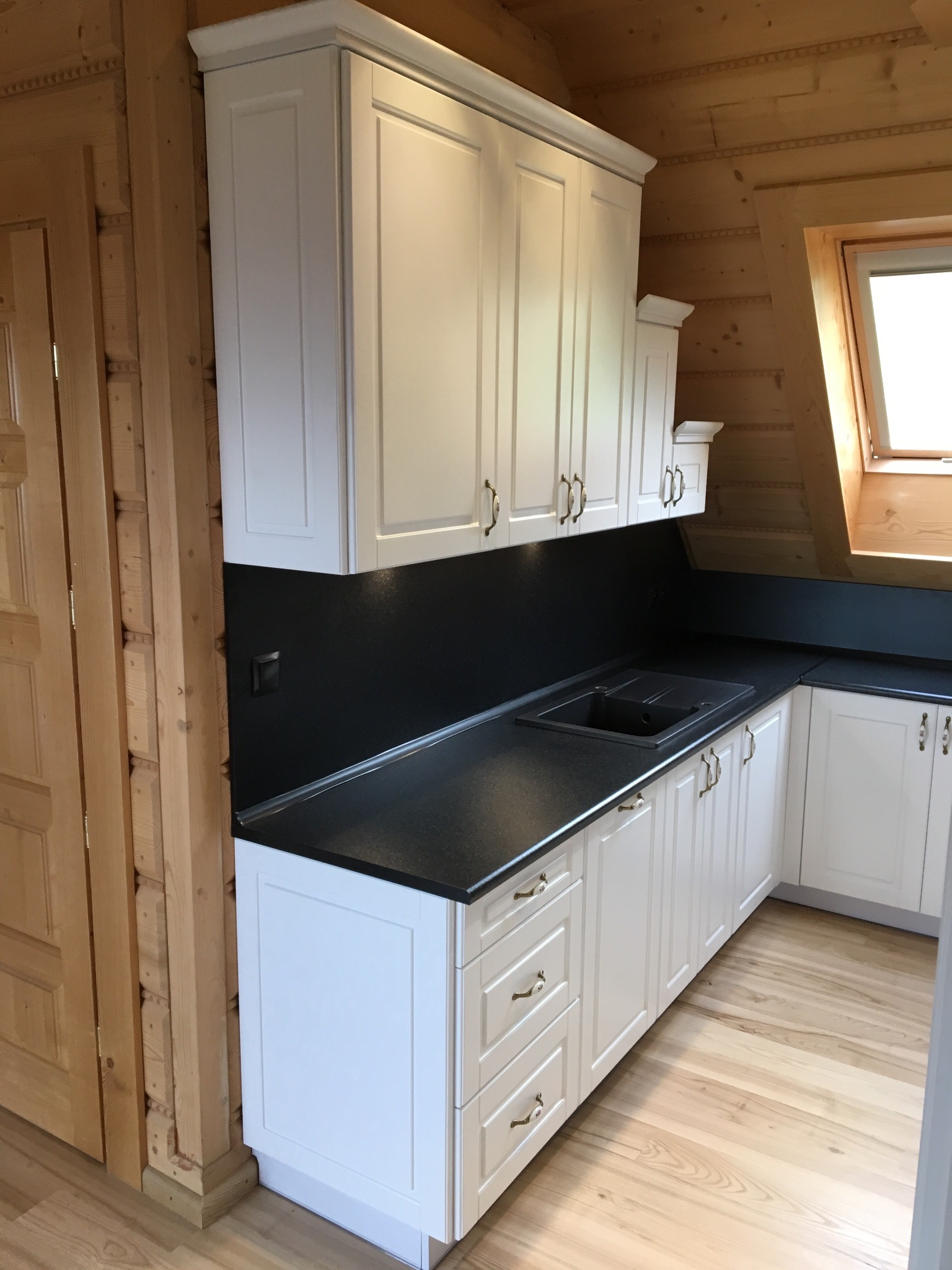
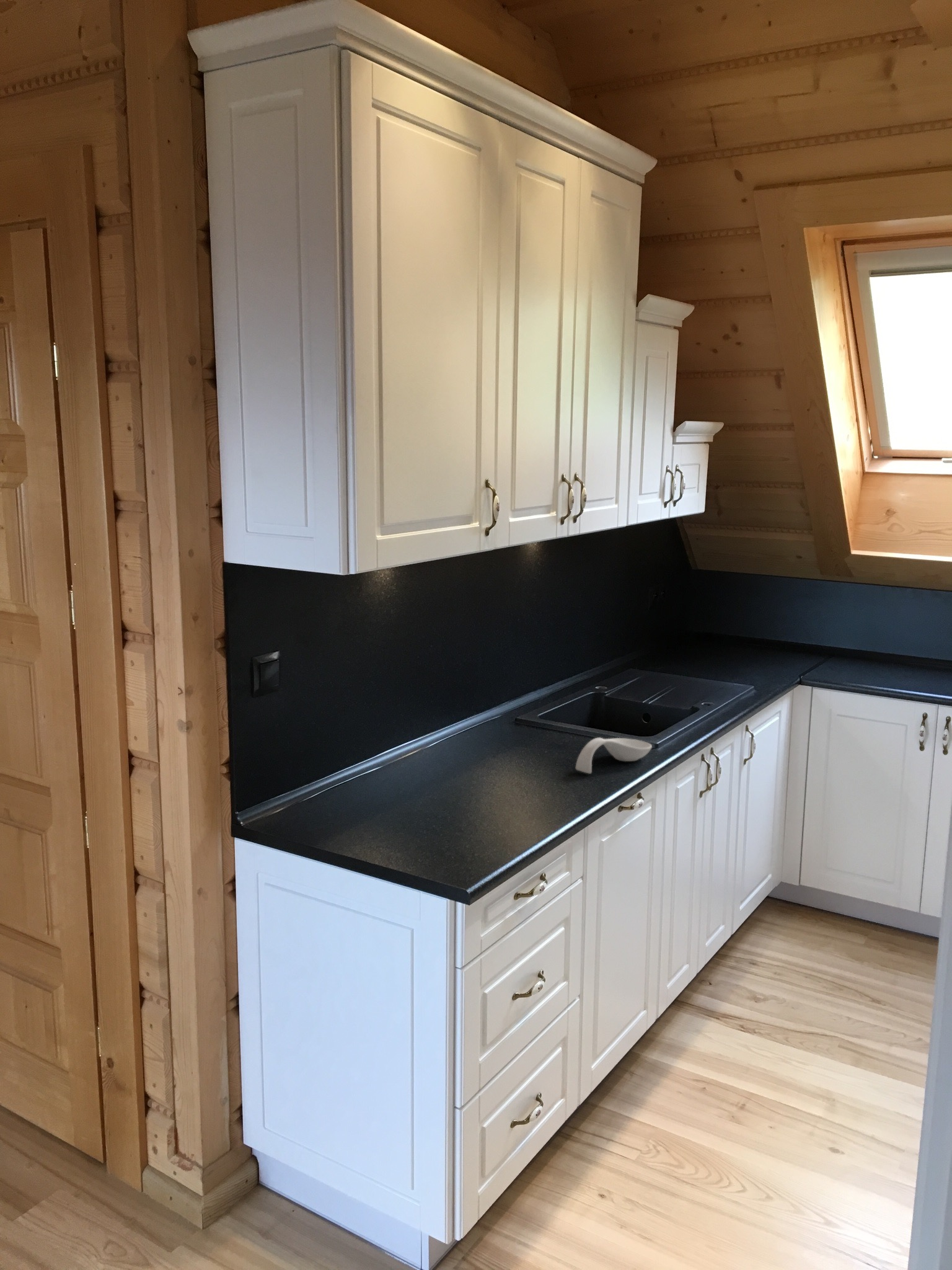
+ spoon rest [575,737,653,774]
